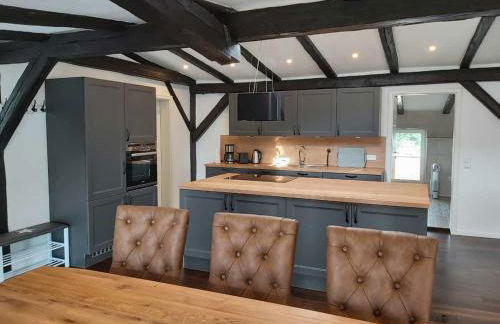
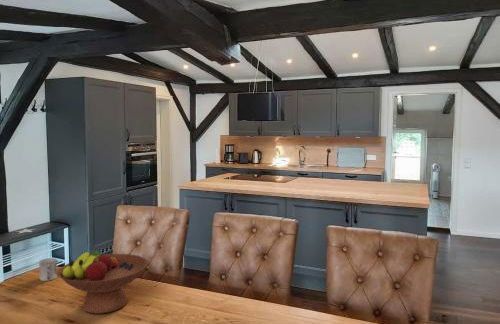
+ cup [38,257,58,282]
+ fruit bowl [57,250,149,315]
